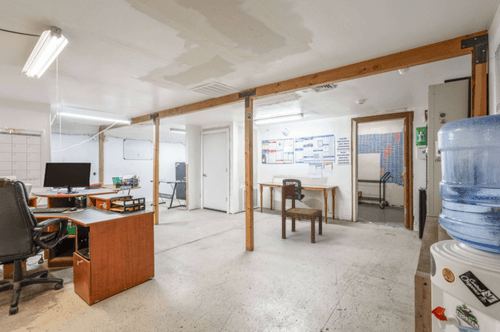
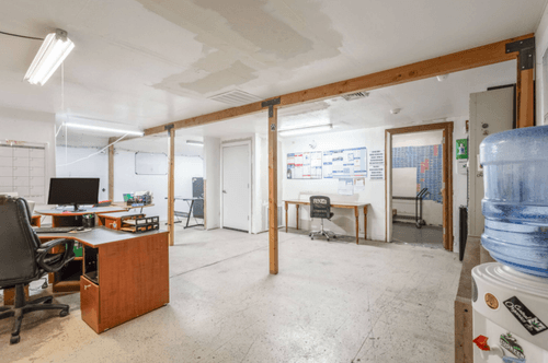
- dining chair [281,183,323,244]
